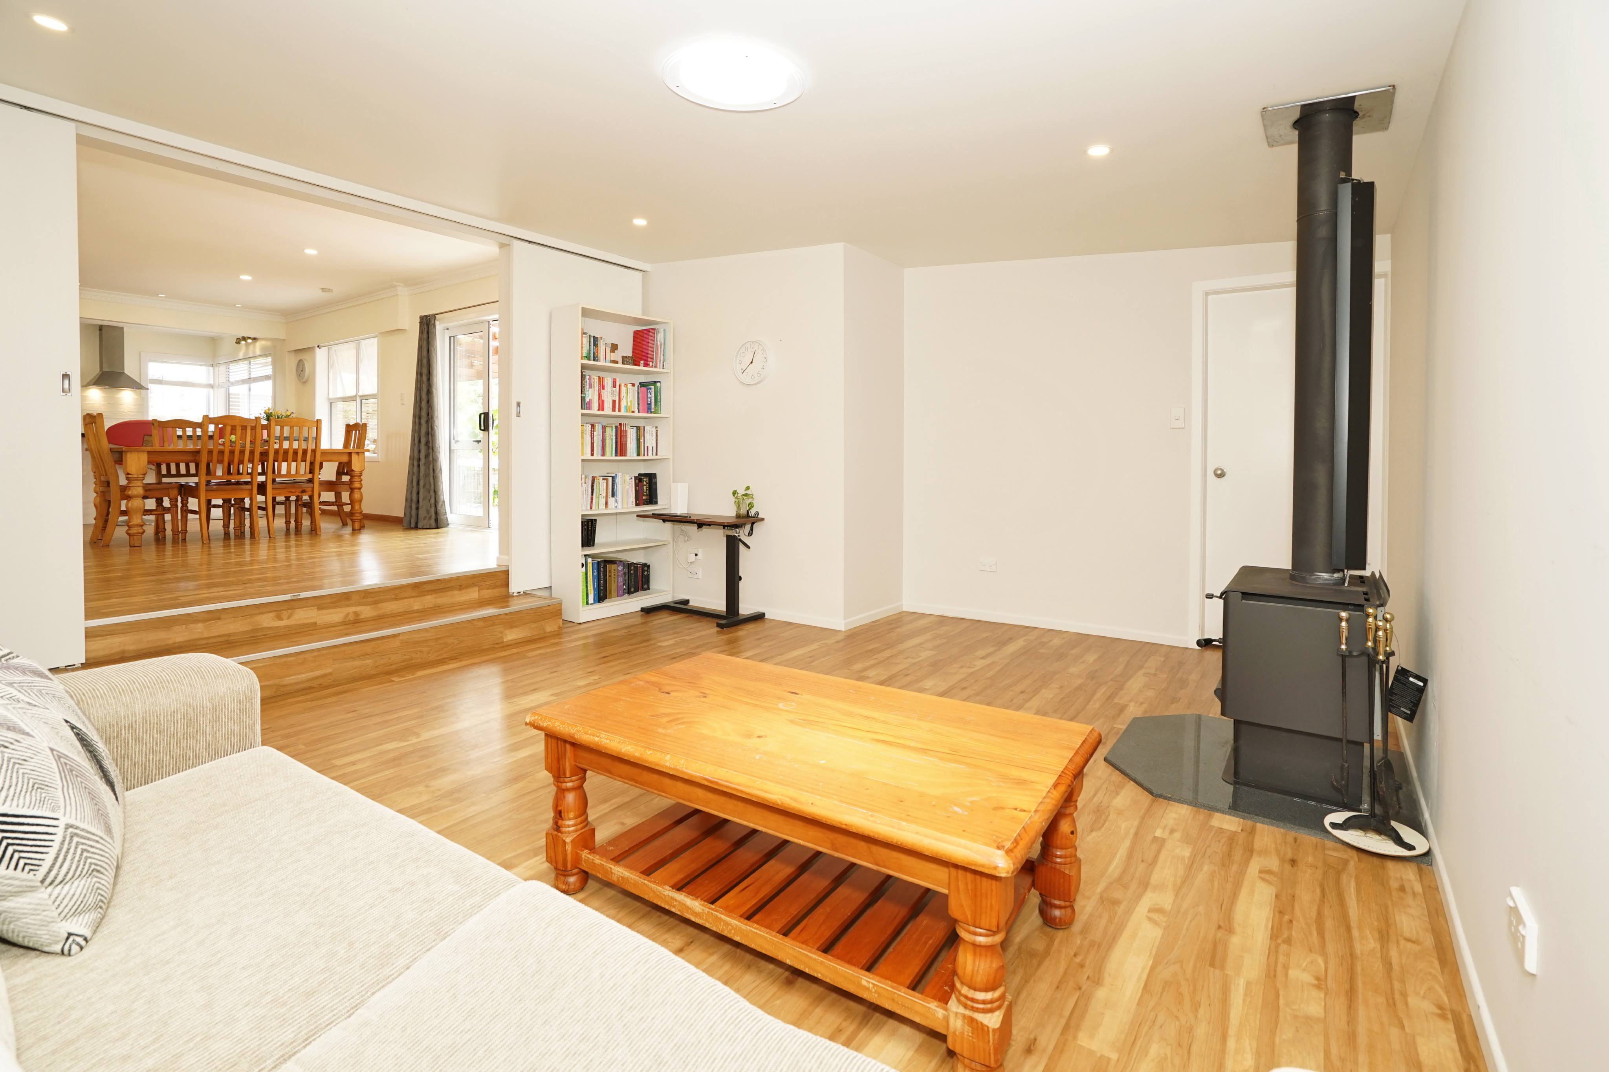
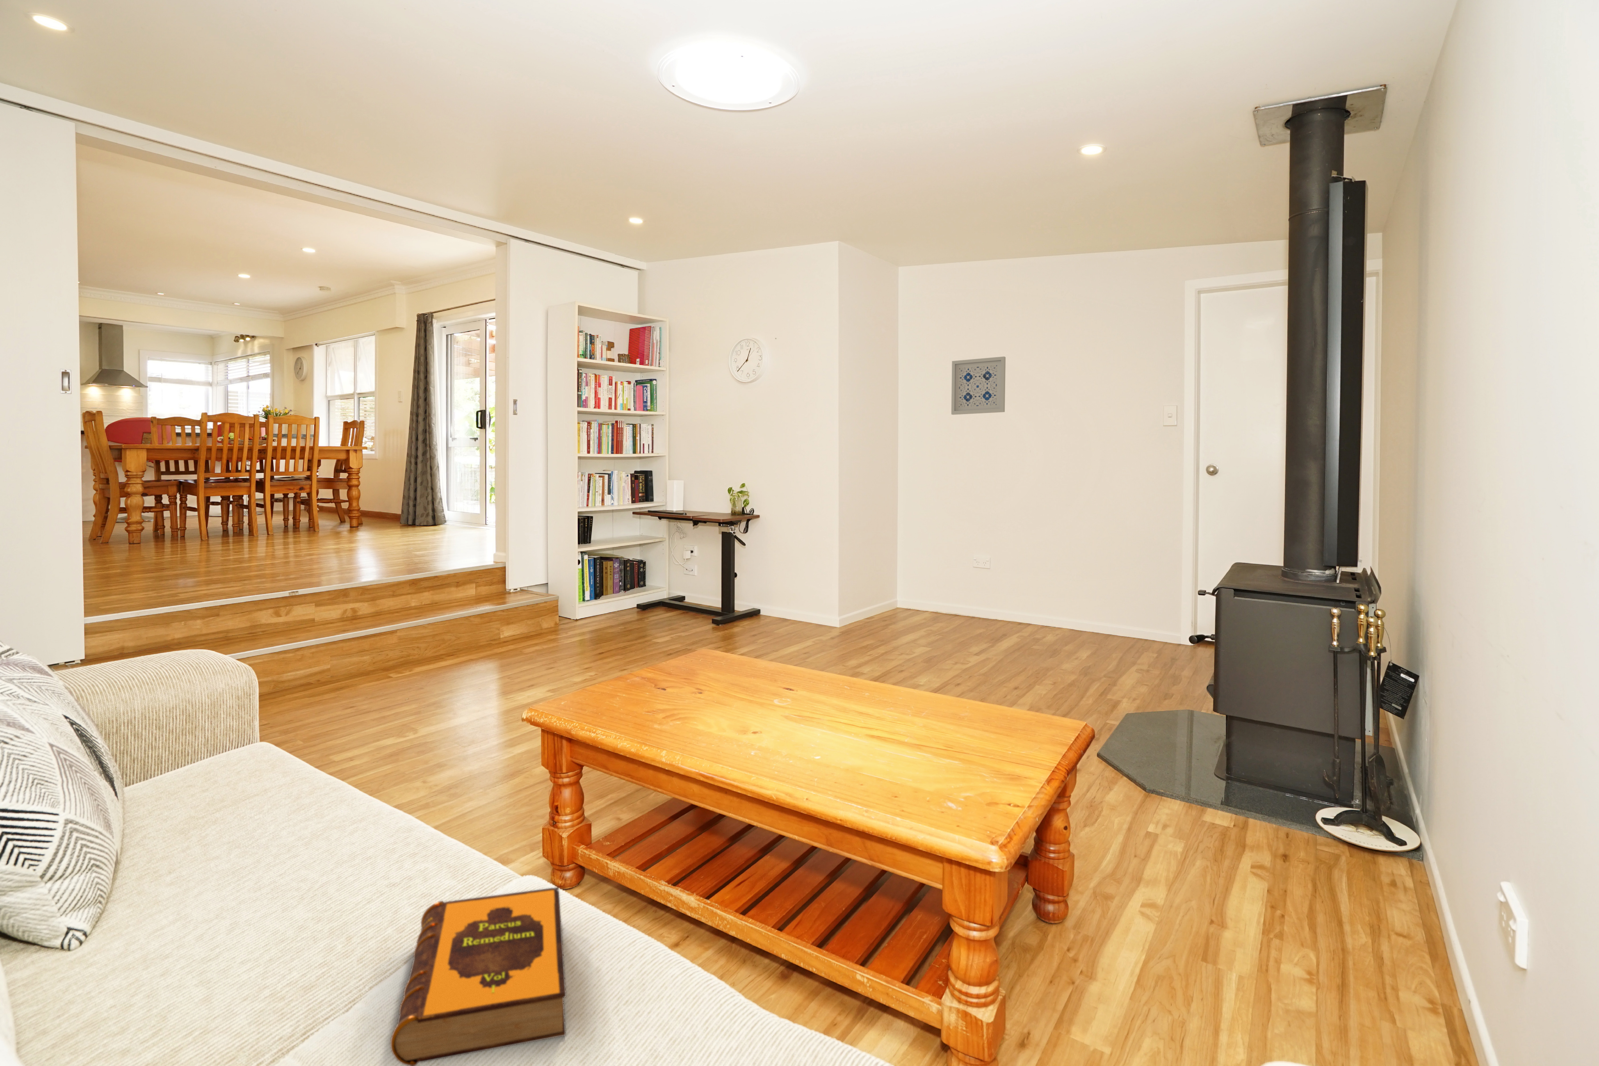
+ hardback book [390,886,566,1066]
+ wall art [951,356,1007,415]
